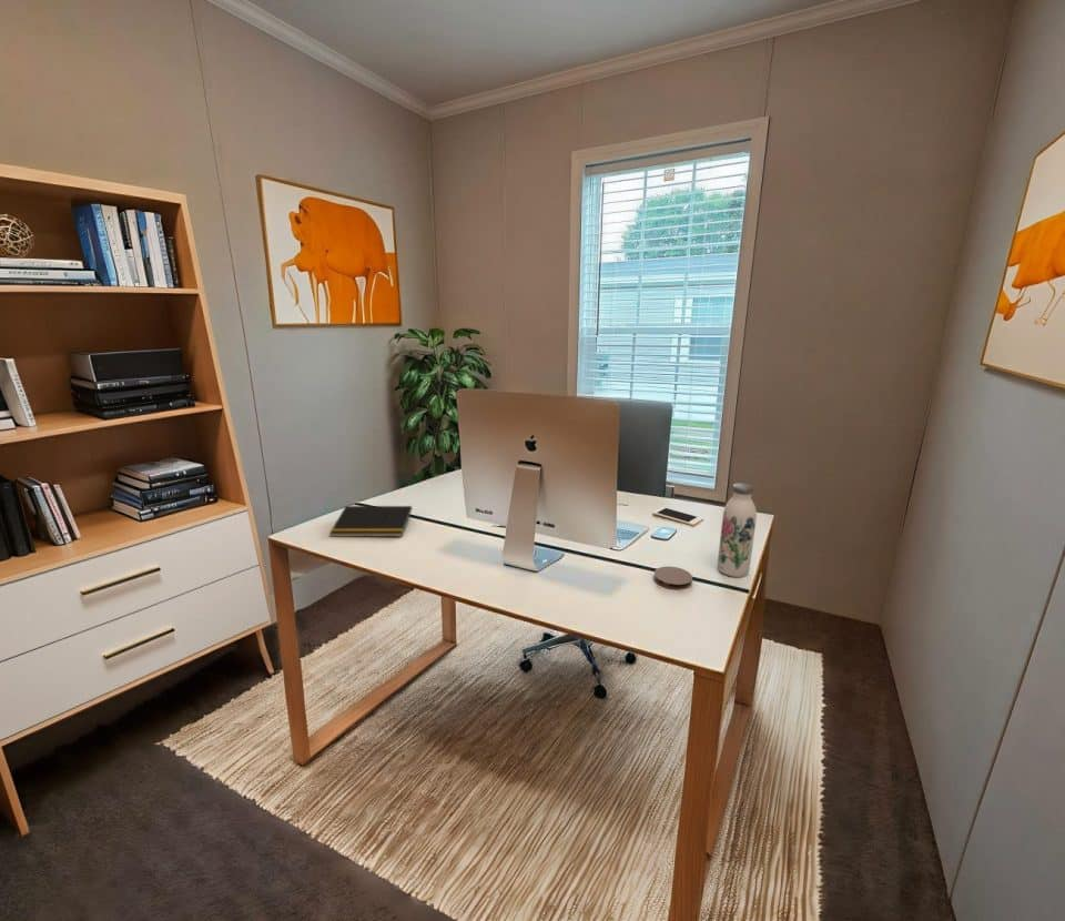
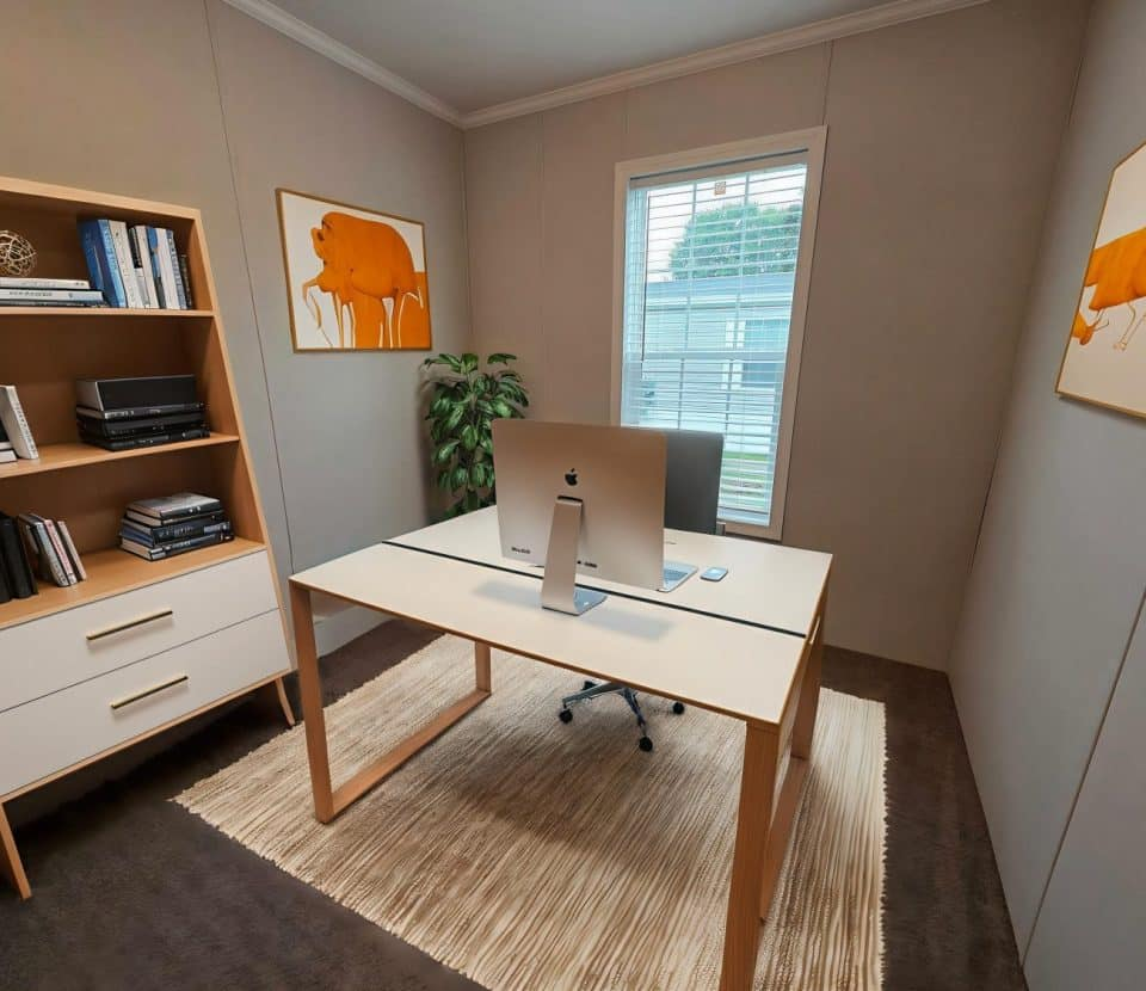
- coaster [653,565,693,590]
- notepad [328,505,413,538]
- cell phone [651,506,704,527]
- water bottle [717,483,758,578]
